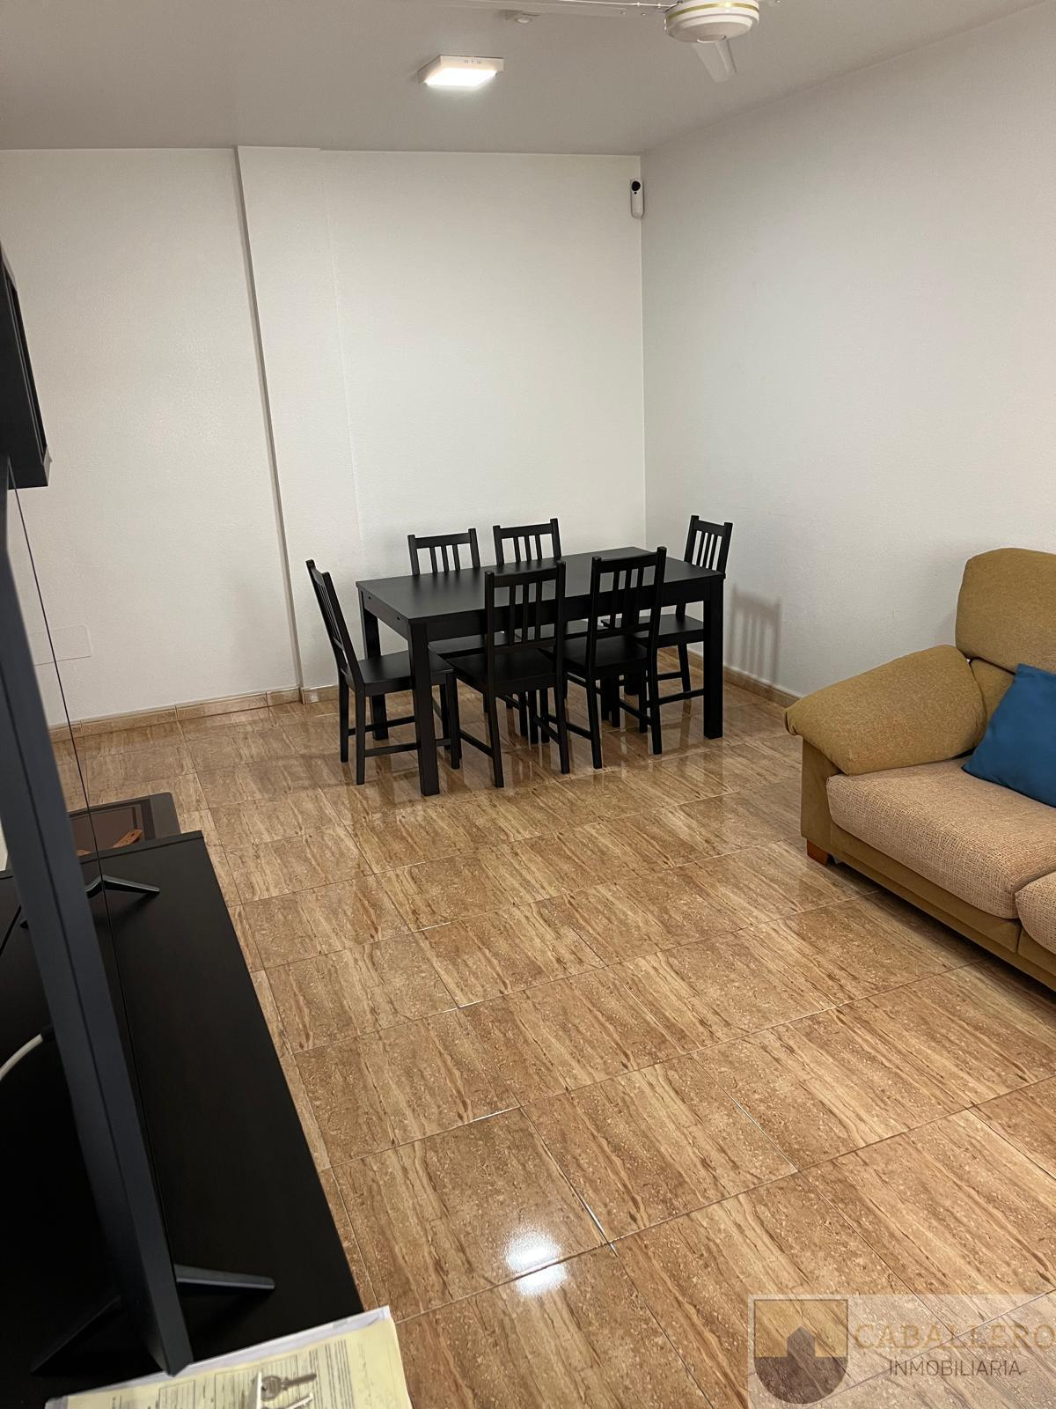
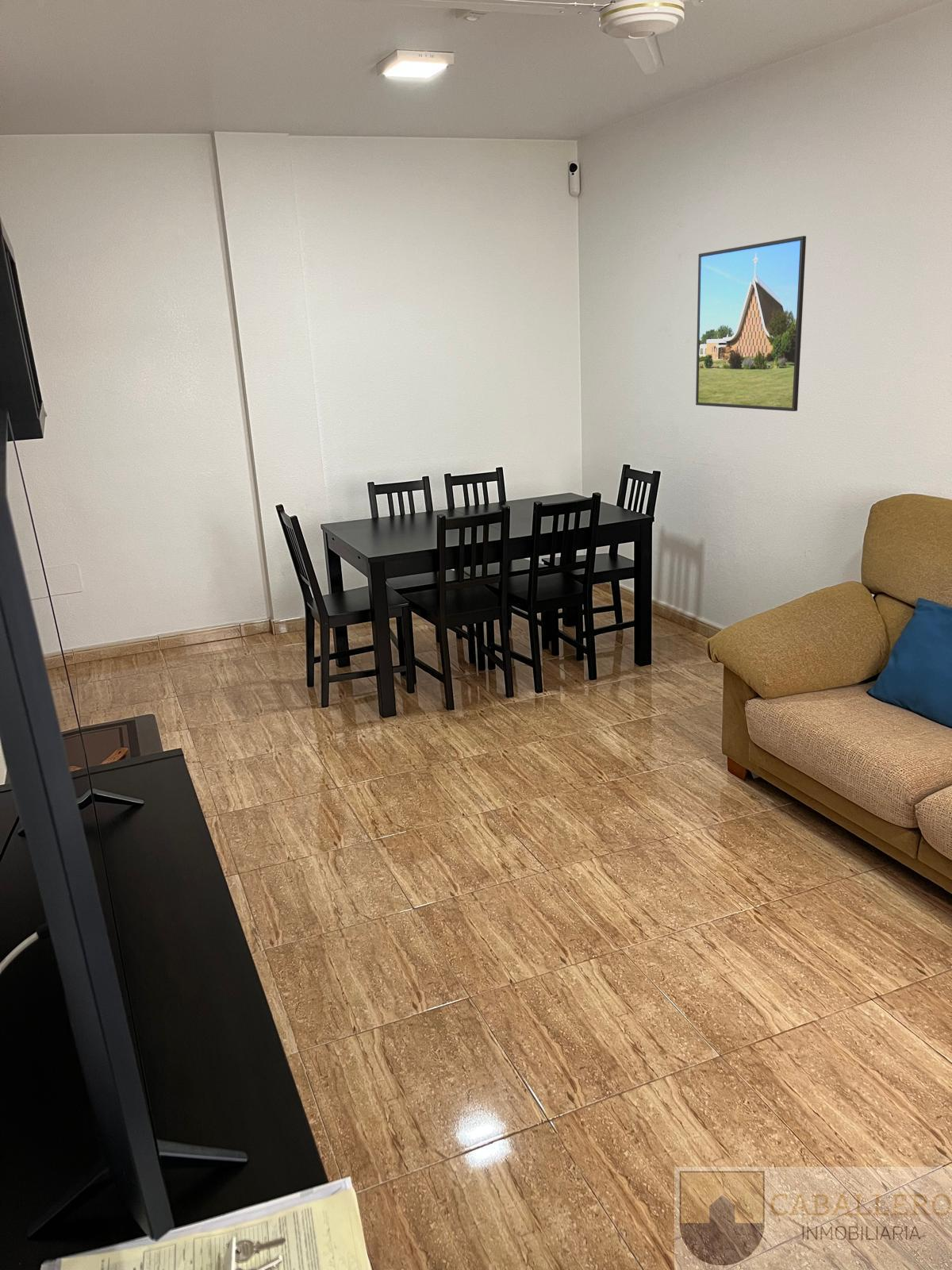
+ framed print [695,235,807,412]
